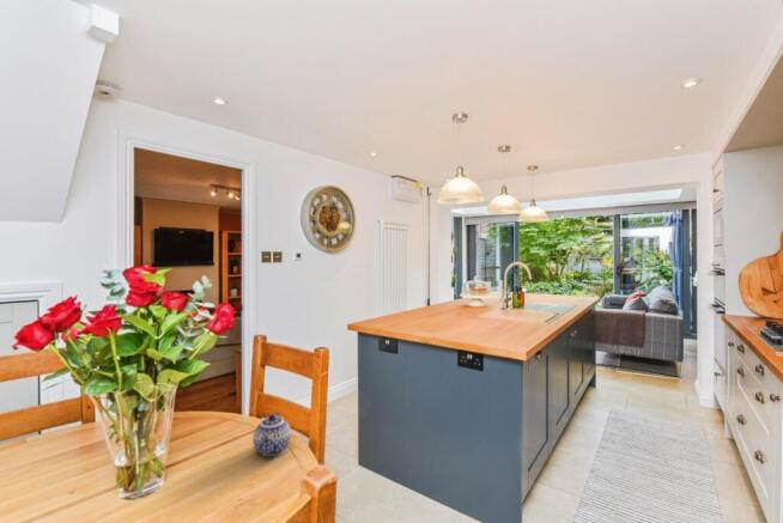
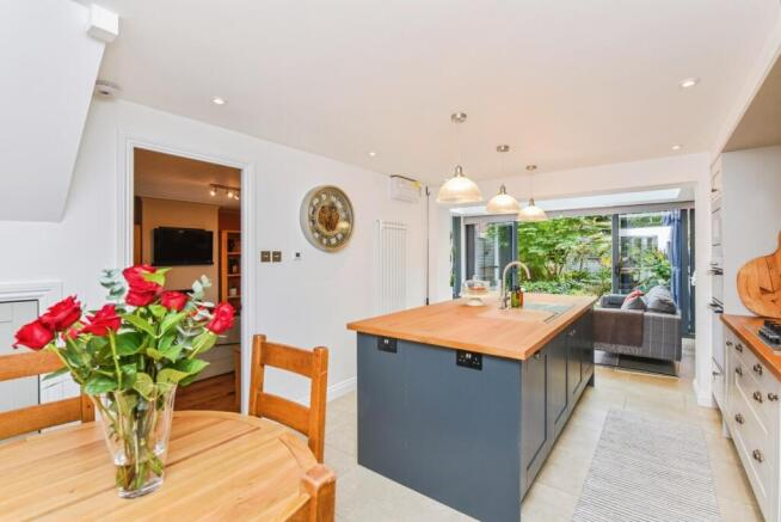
- teapot [253,411,292,457]
